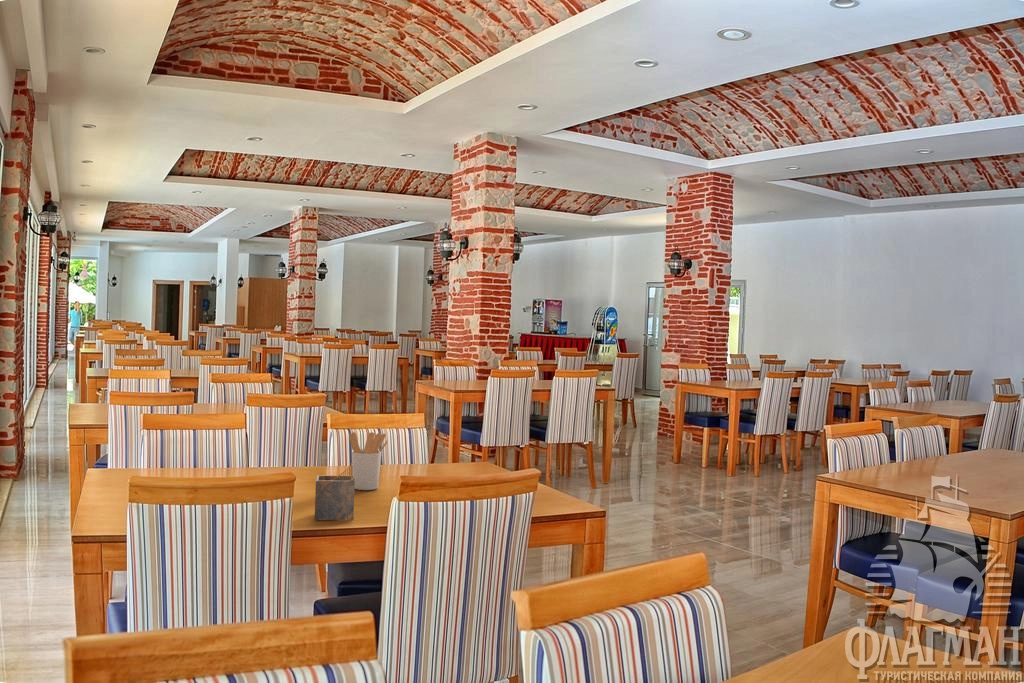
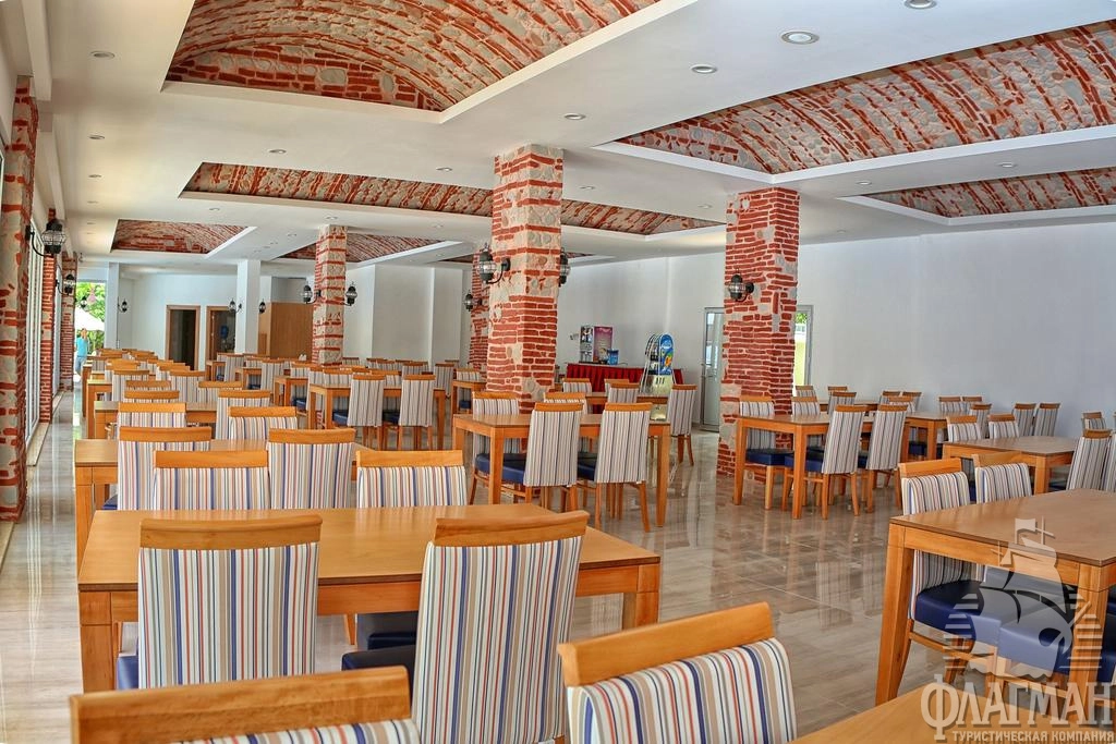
- napkin holder [314,462,355,521]
- utensil holder [348,431,388,491]
